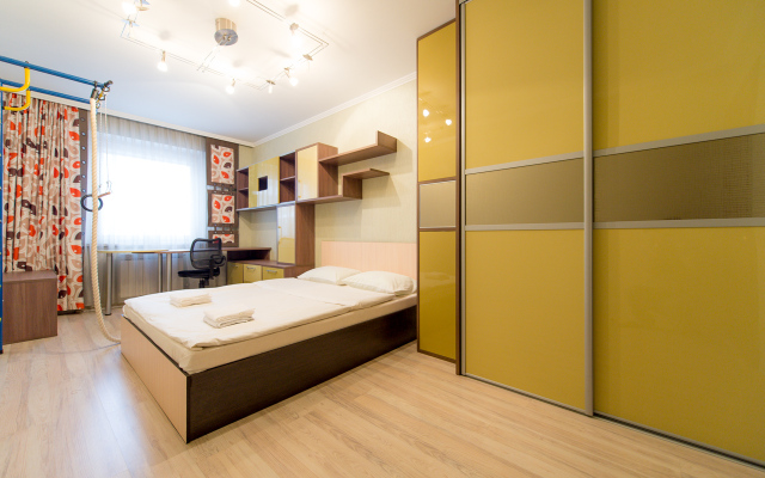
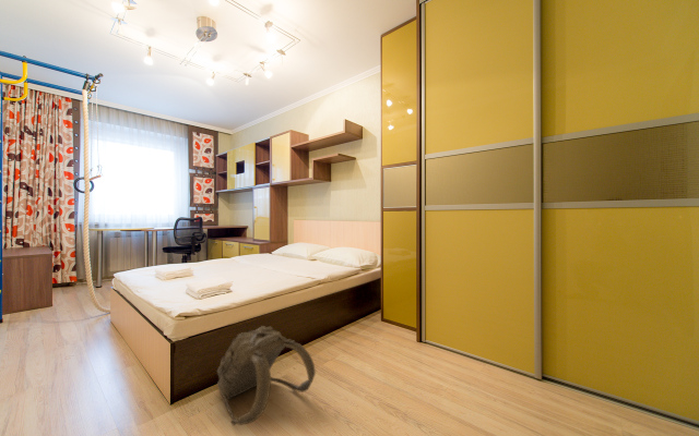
+ backpack [216,325,317,427]
